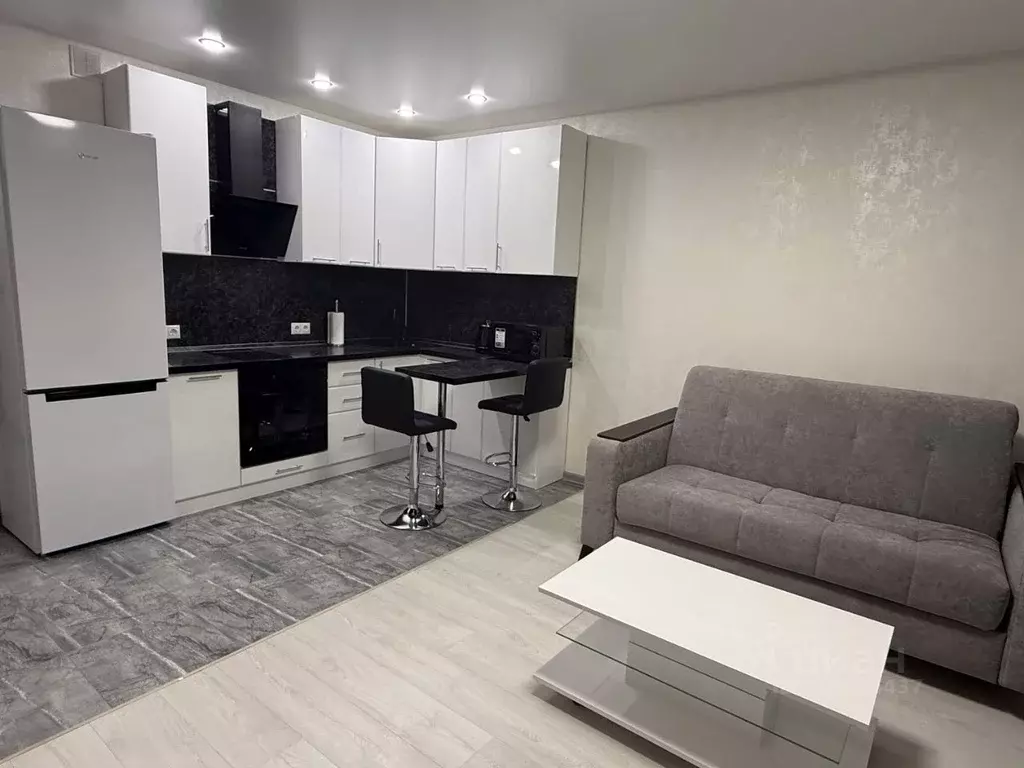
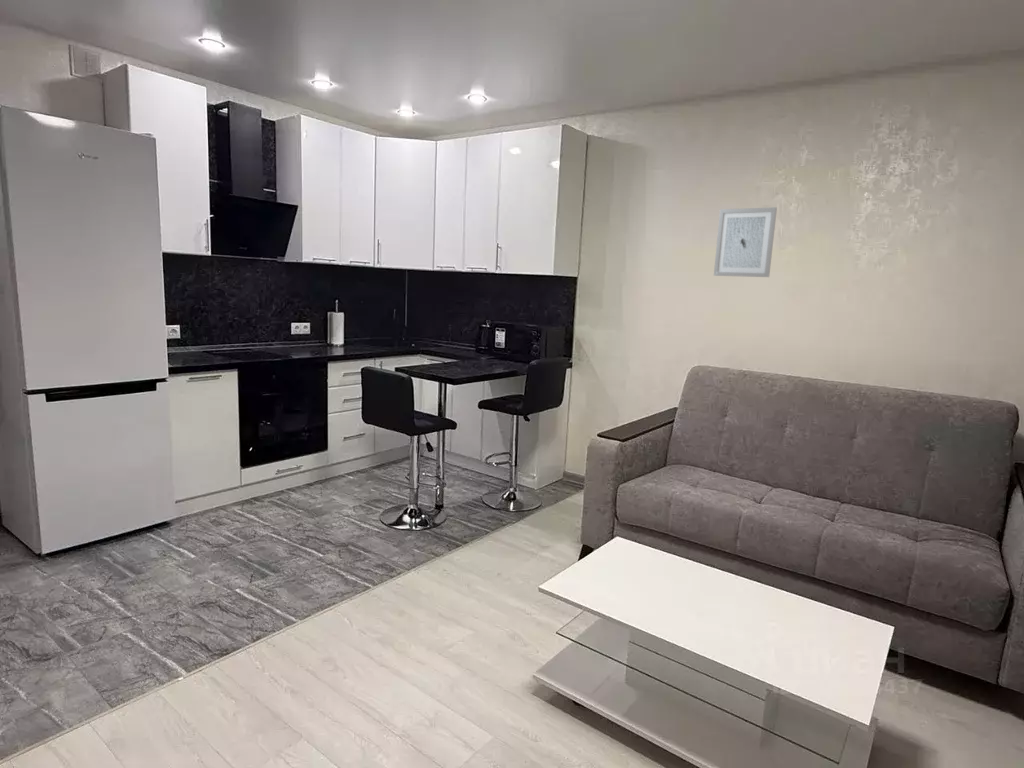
+ wall art [713,206,778,278]
